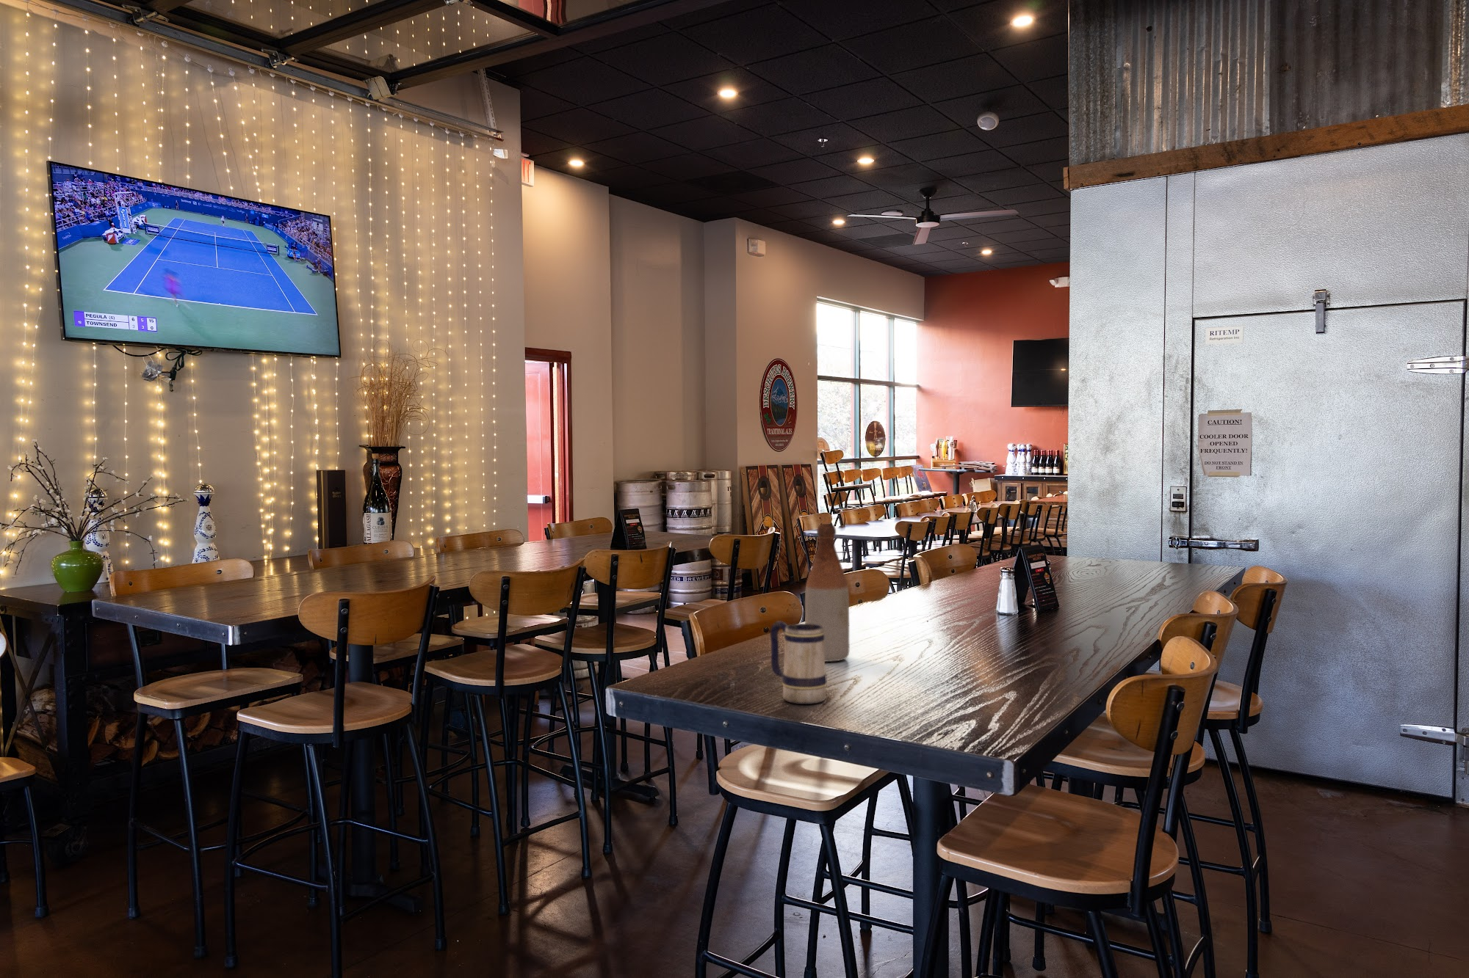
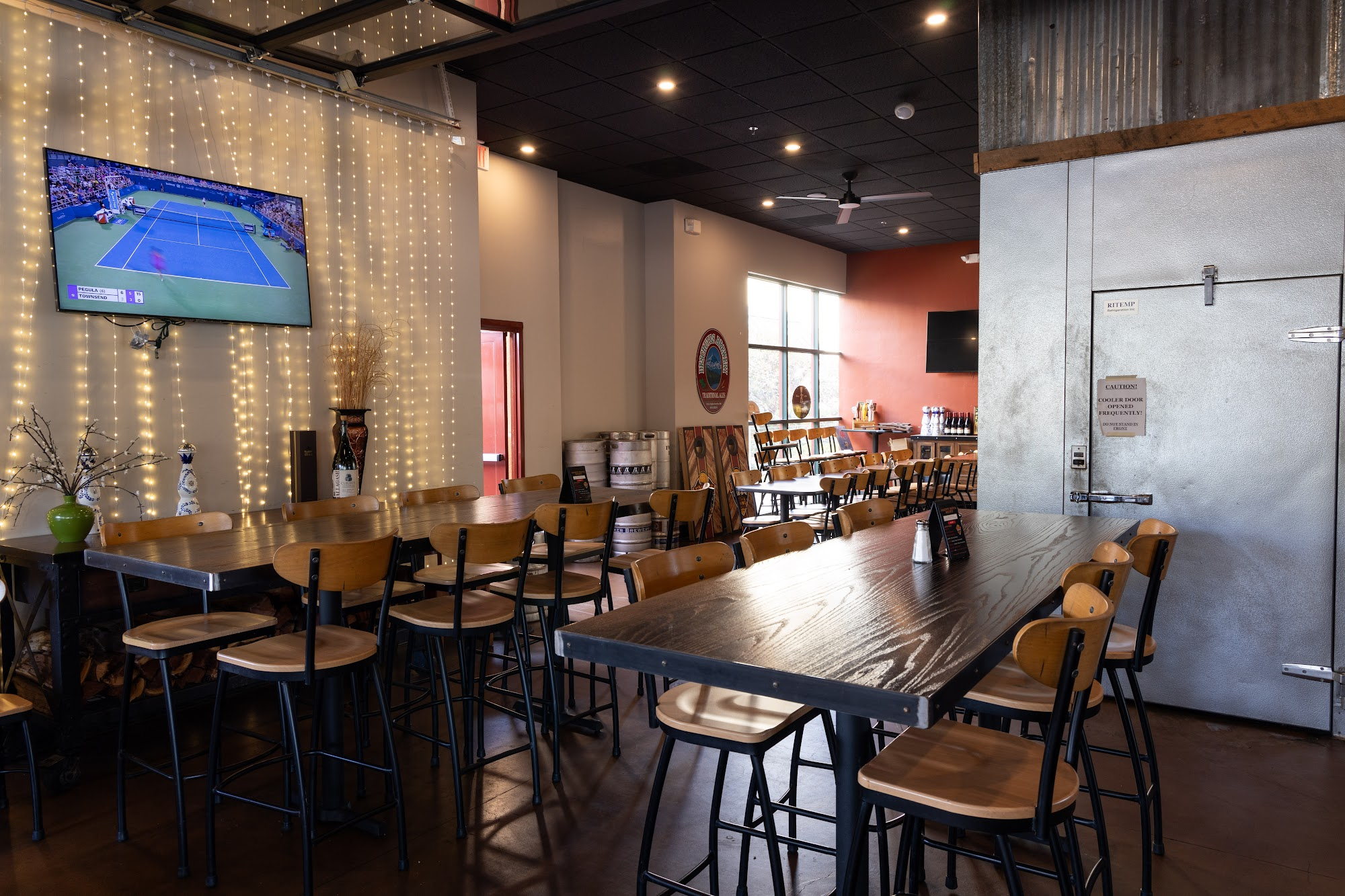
- beer bottle [804,523,851,663]
- beer mug [770,620,828,705]
